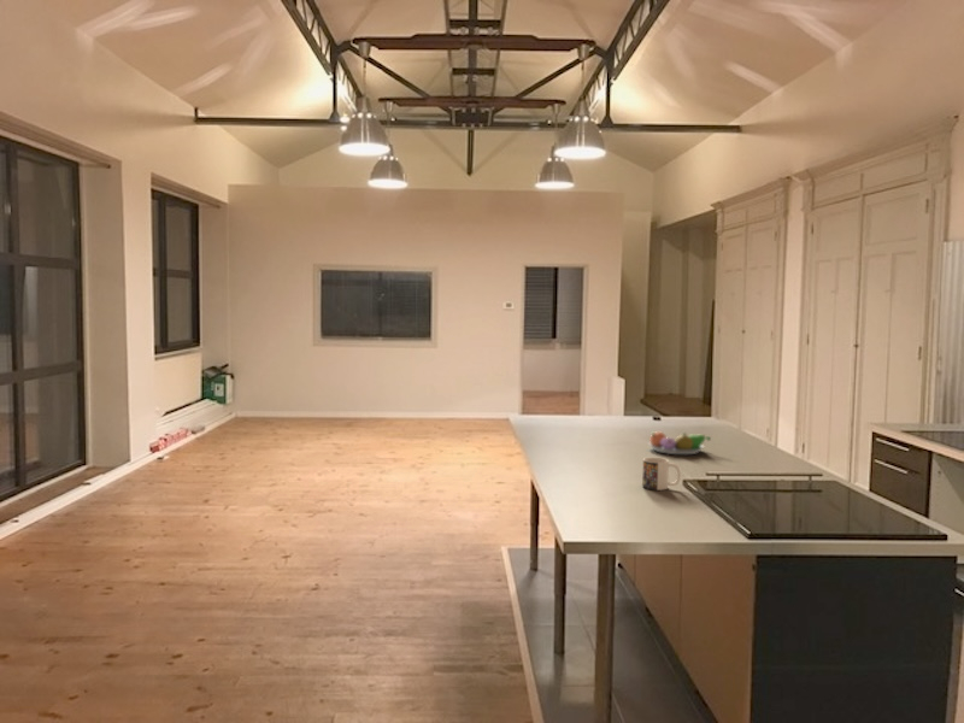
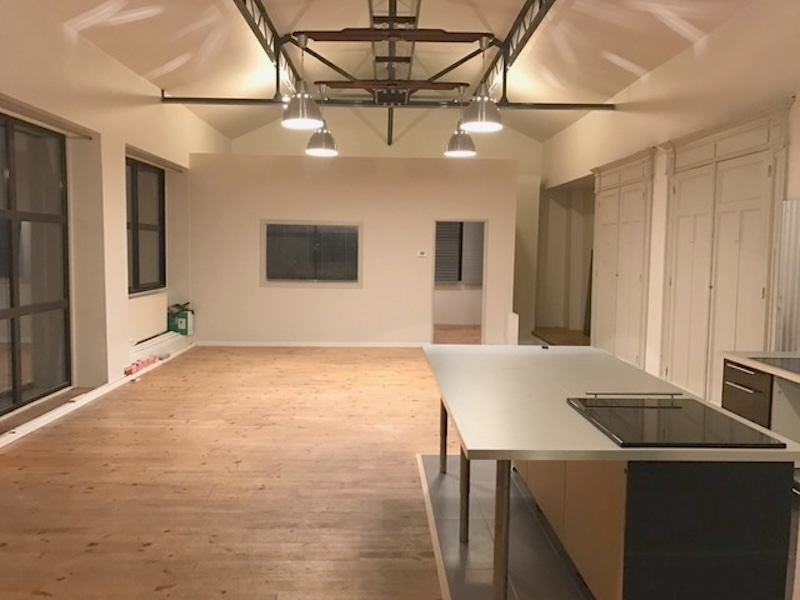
- fruit bowl [647,430,712,455]
- mug [641,457,682,492]
